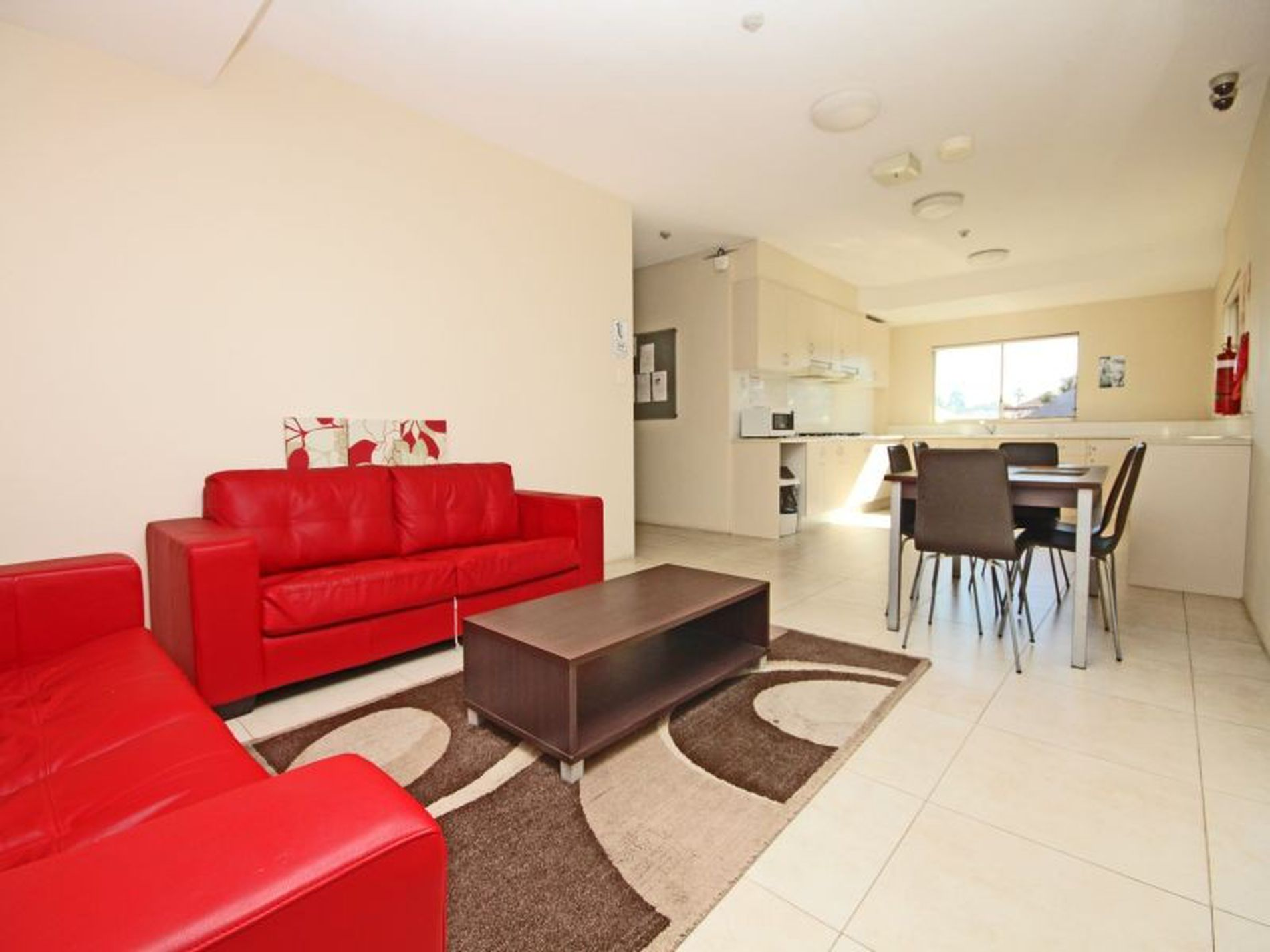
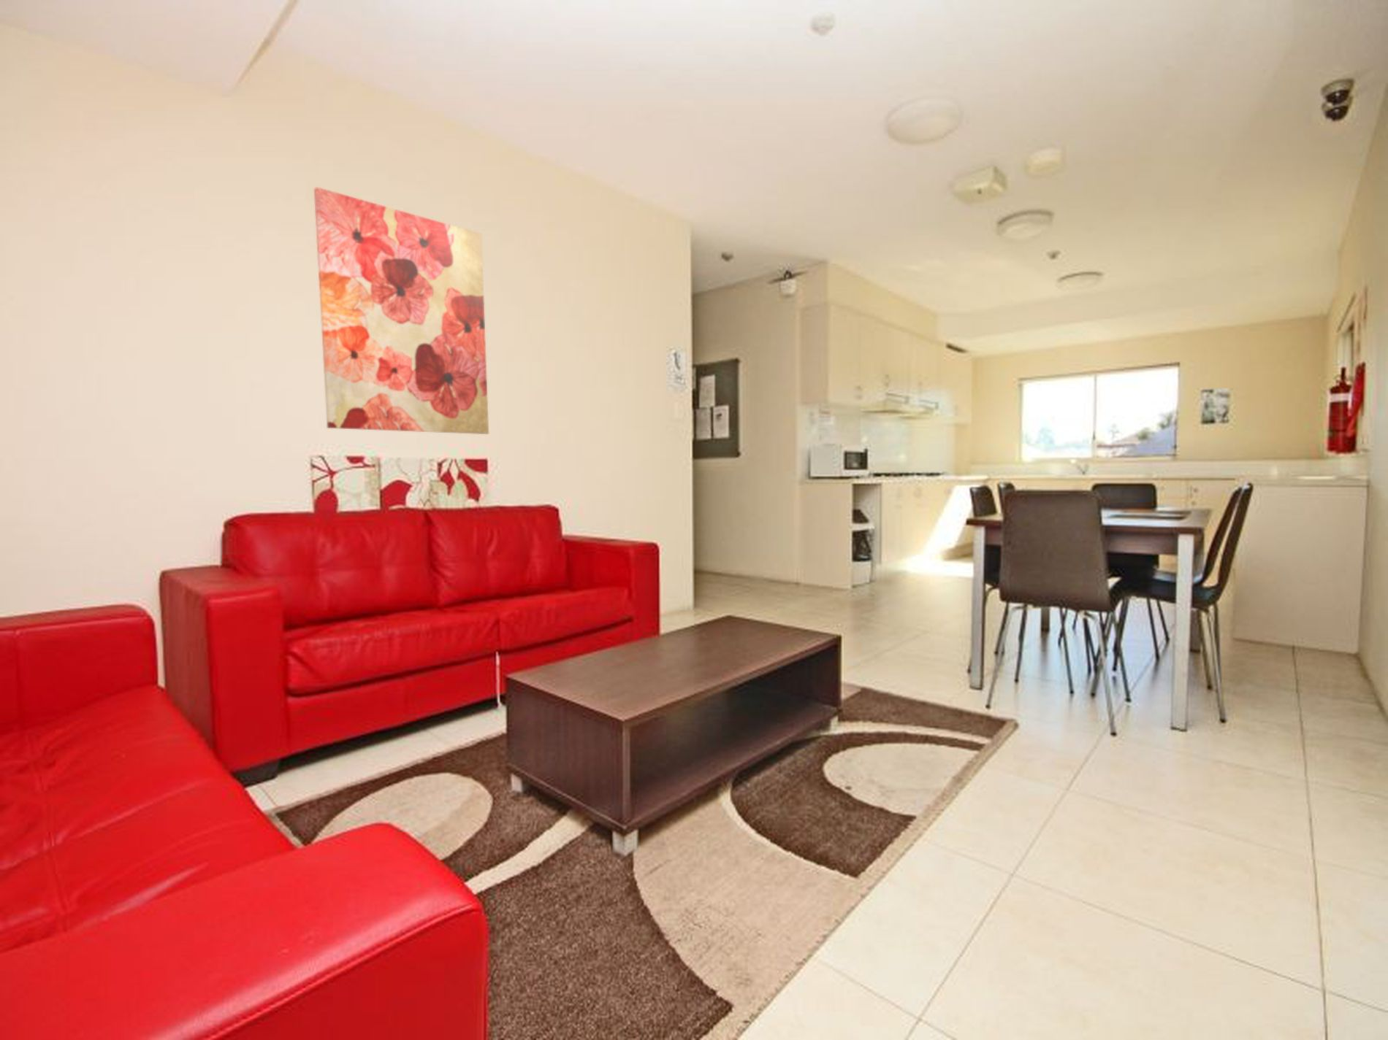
+ wall art [314,186,490,435]
